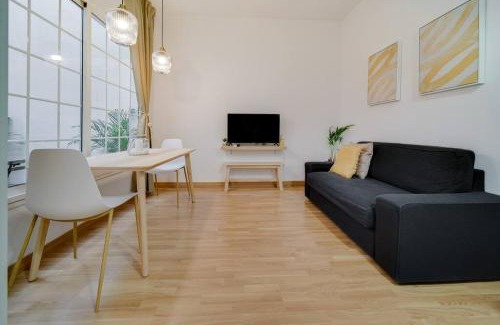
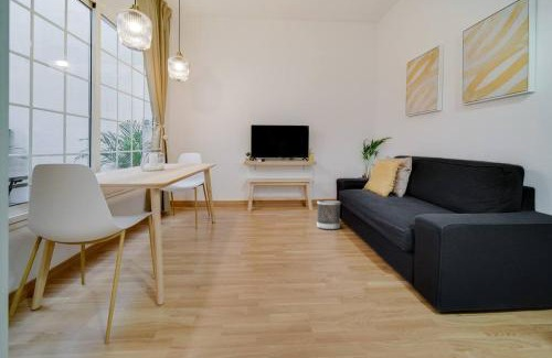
+ wastebasket [316,199,341,230]
